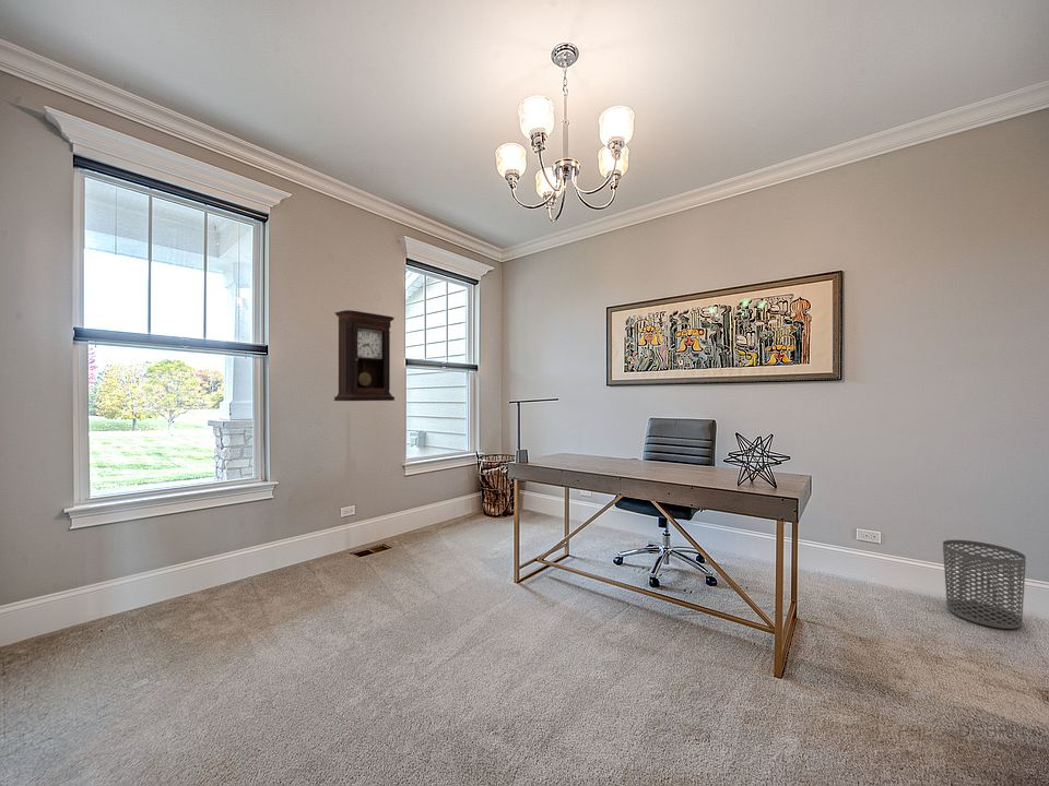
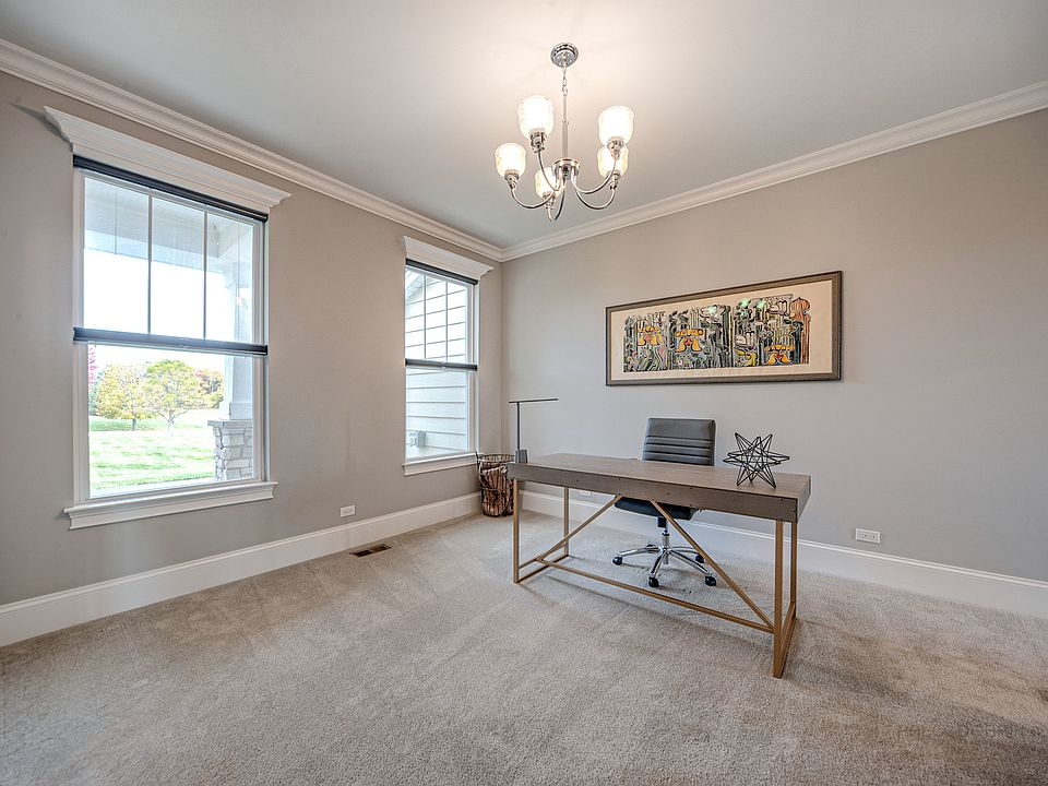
- pendulum clock [333,309,396,402]
- waste bin [942,539,1027,630]
